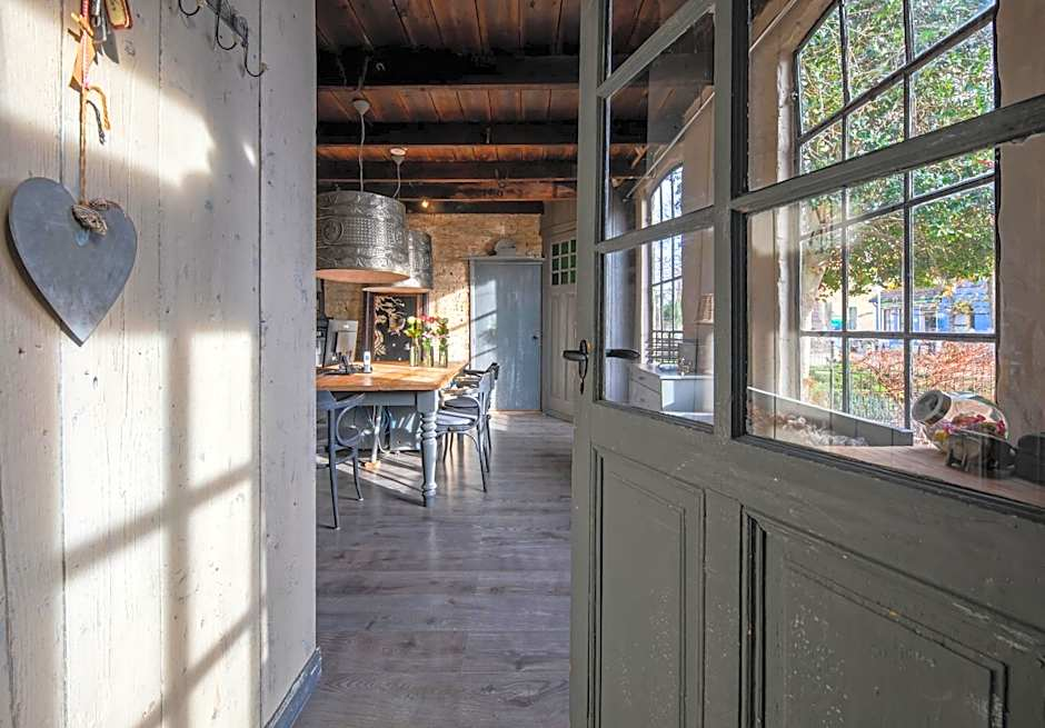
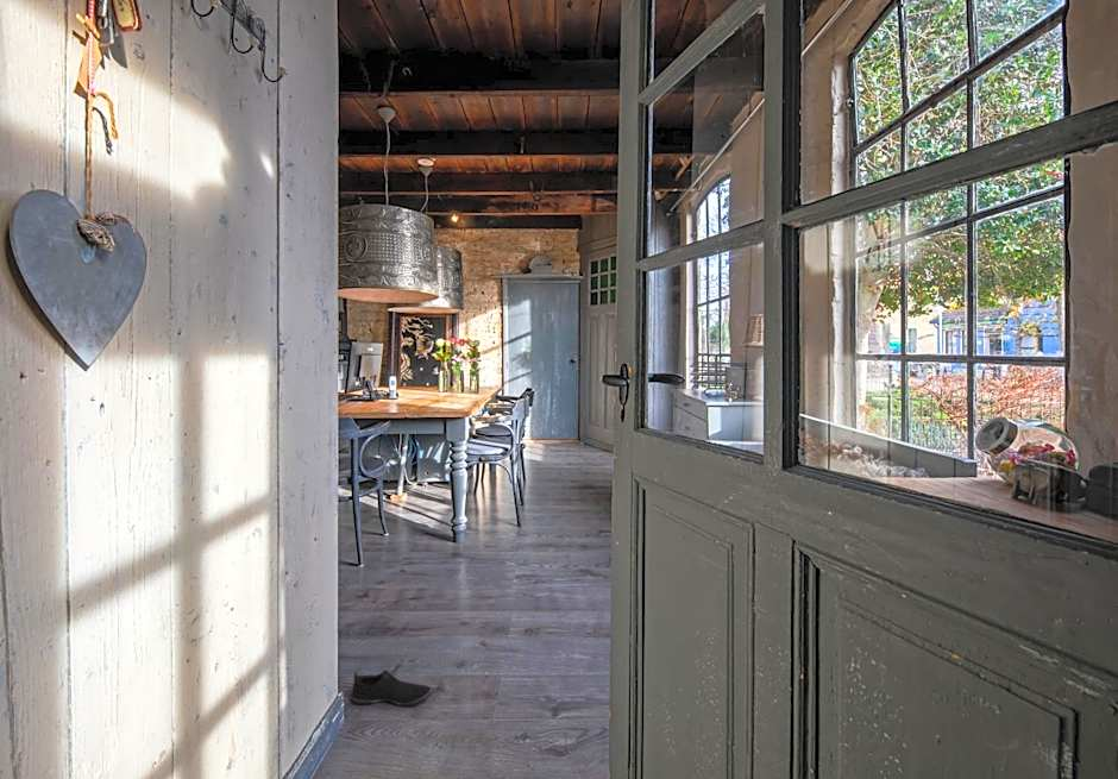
+ shoe [350,670,434,708]
